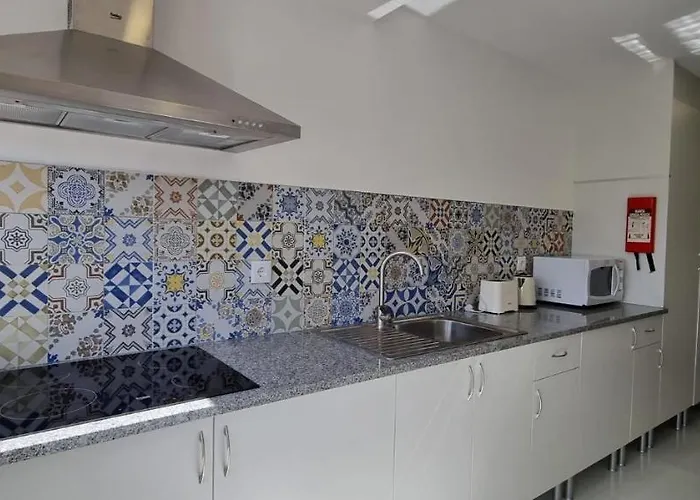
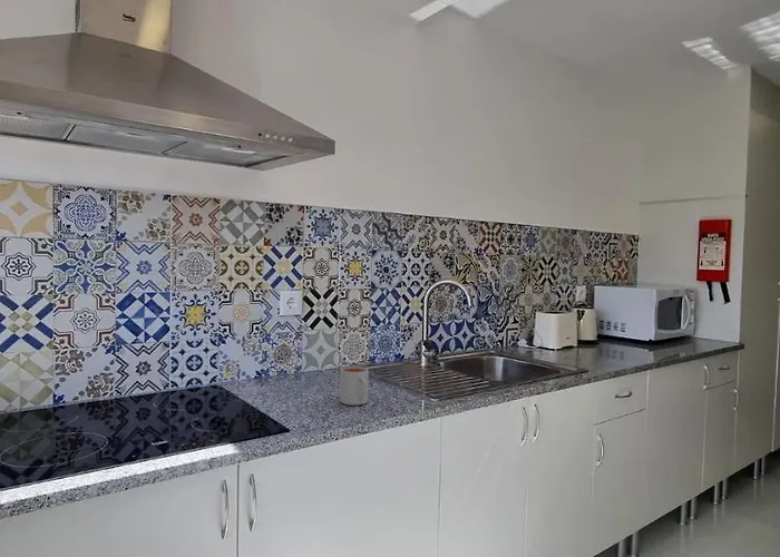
+ mug [339,365,370,407]
